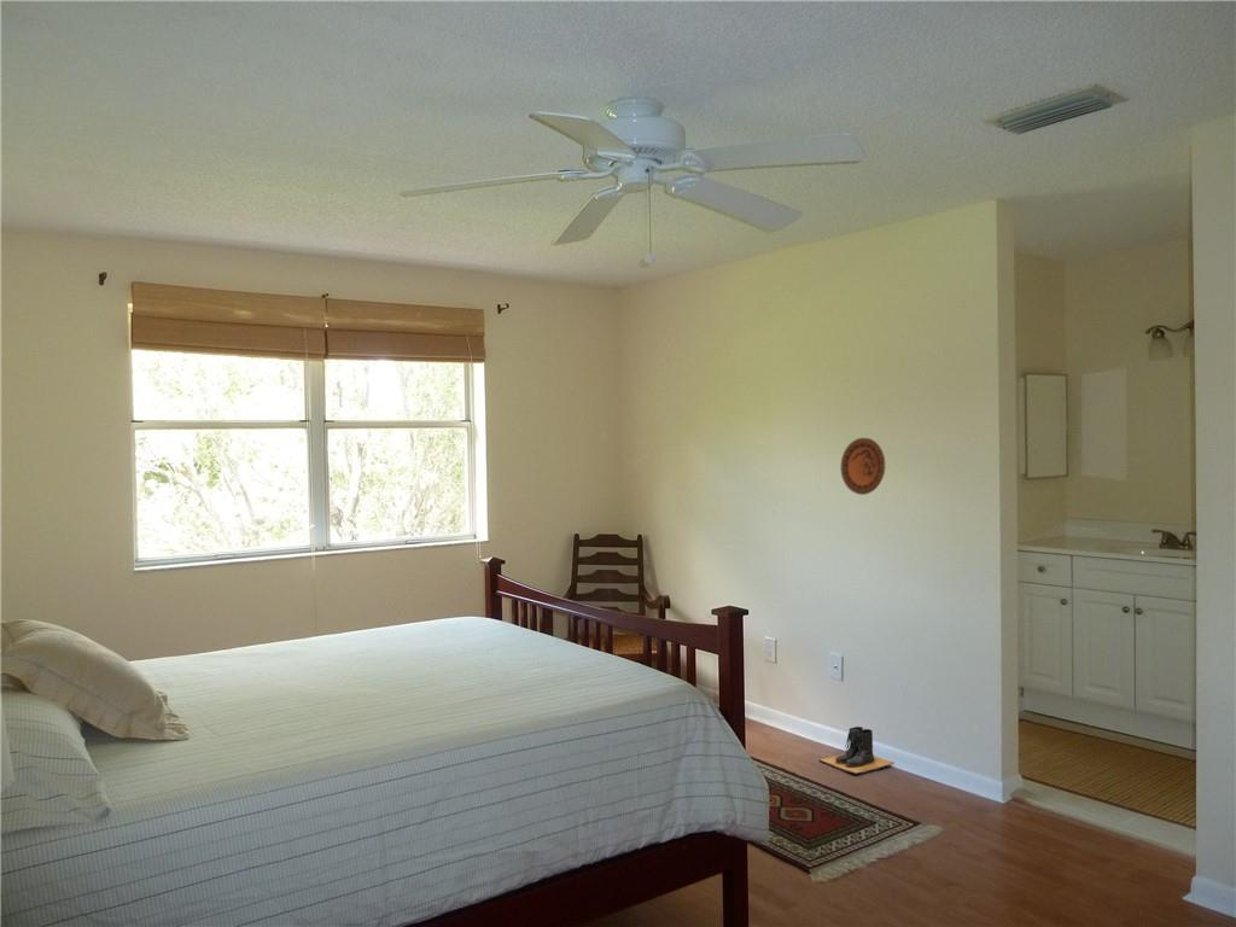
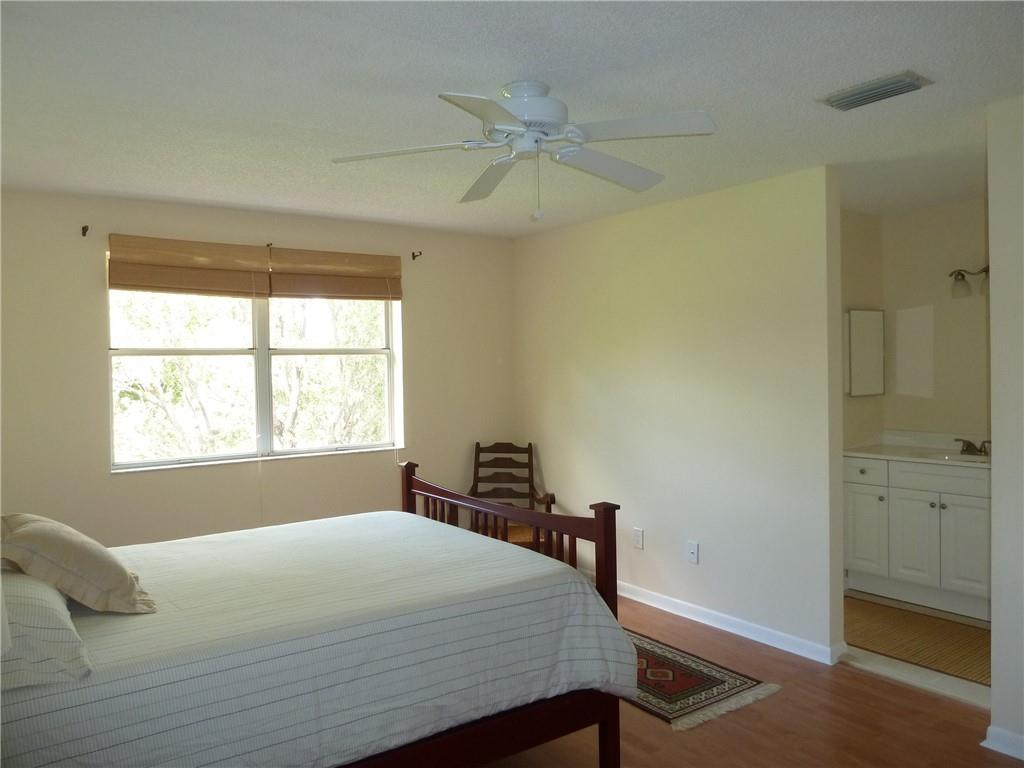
- decorative plate [840,437,886,496]
- boots [818,725,896,775]
